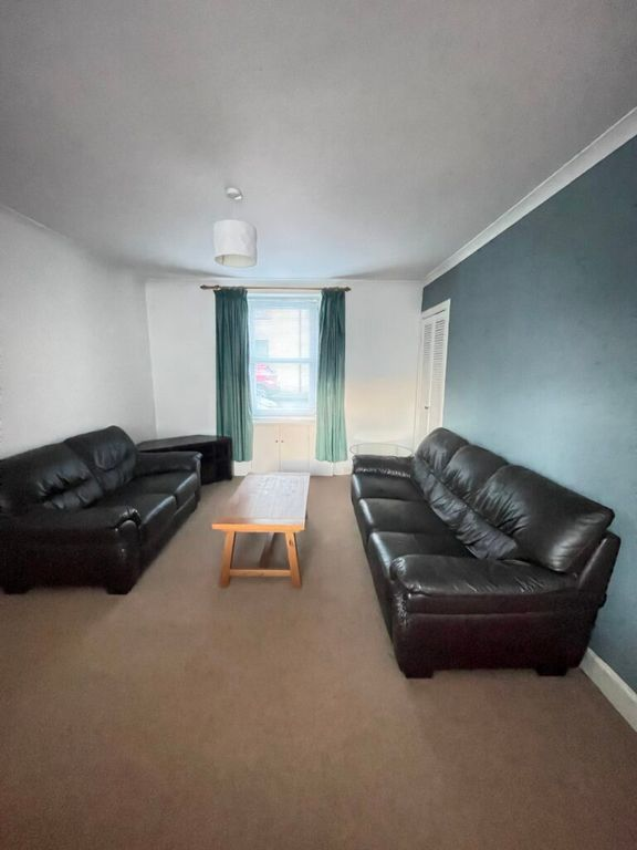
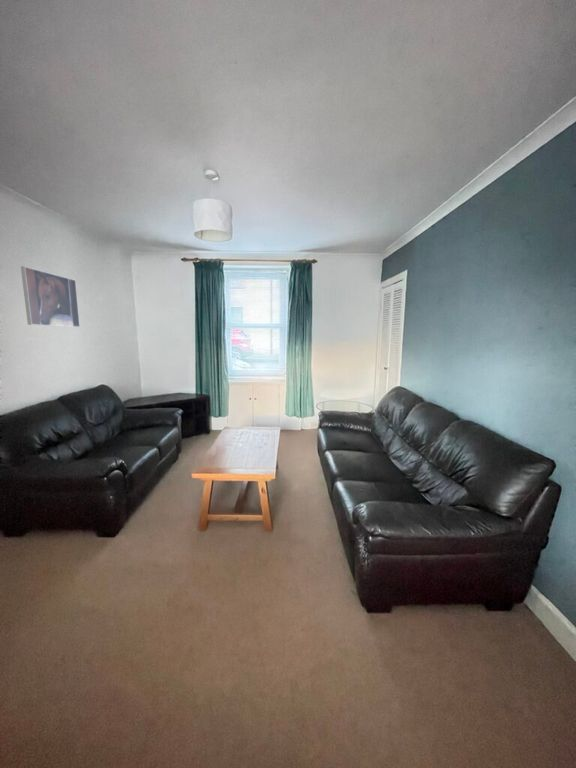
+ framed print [20,265,81,328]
